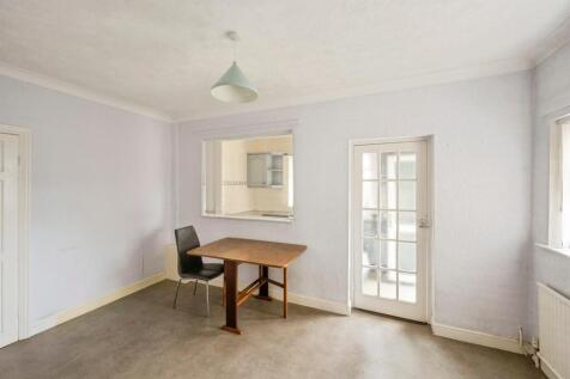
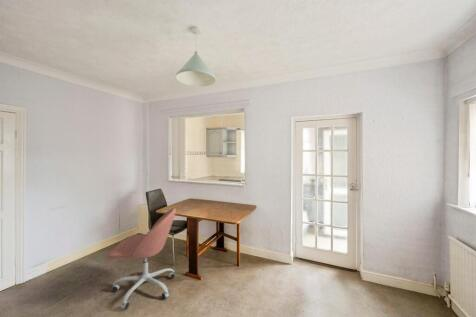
+ office chair [106,207,177,310]
